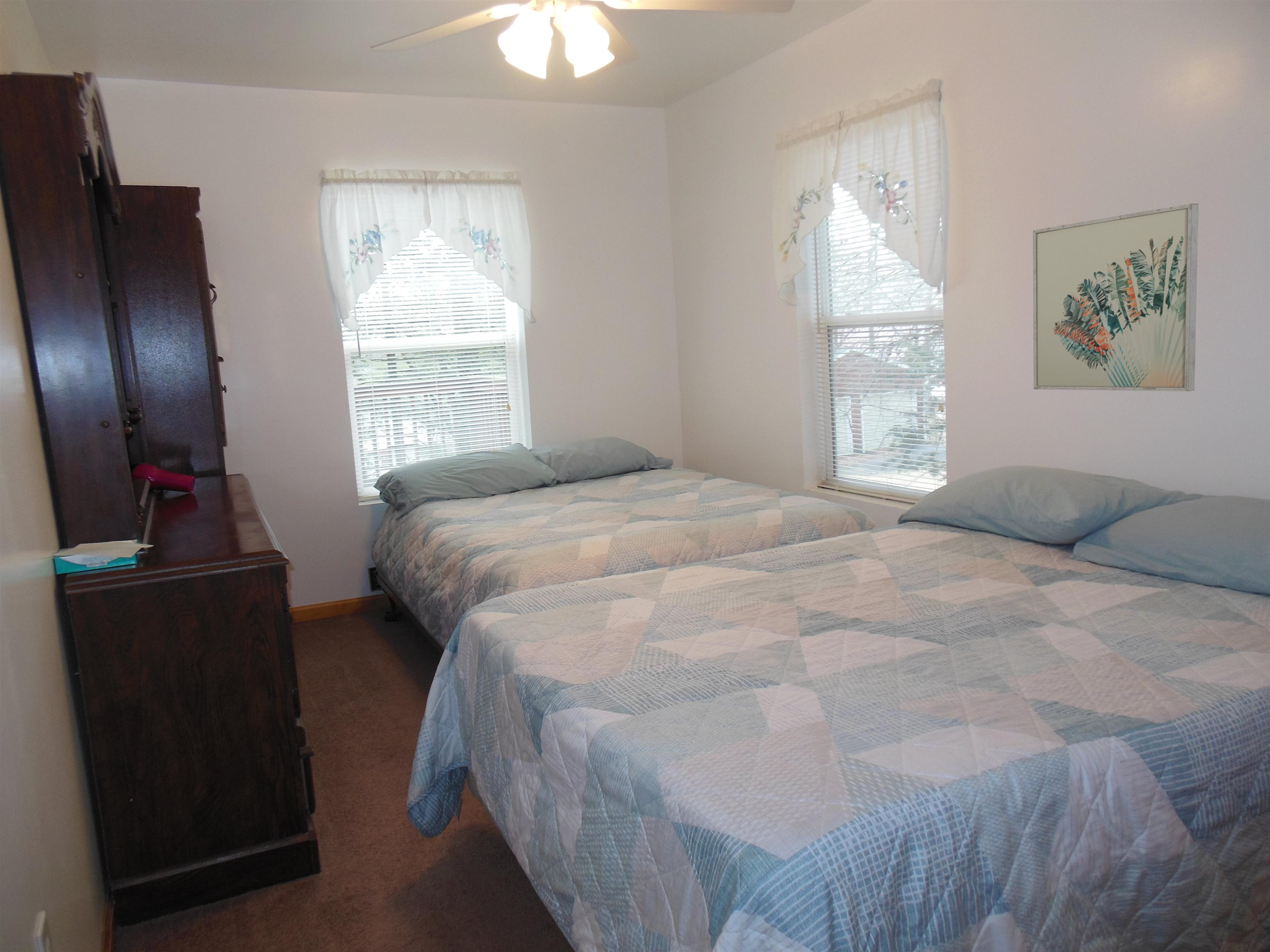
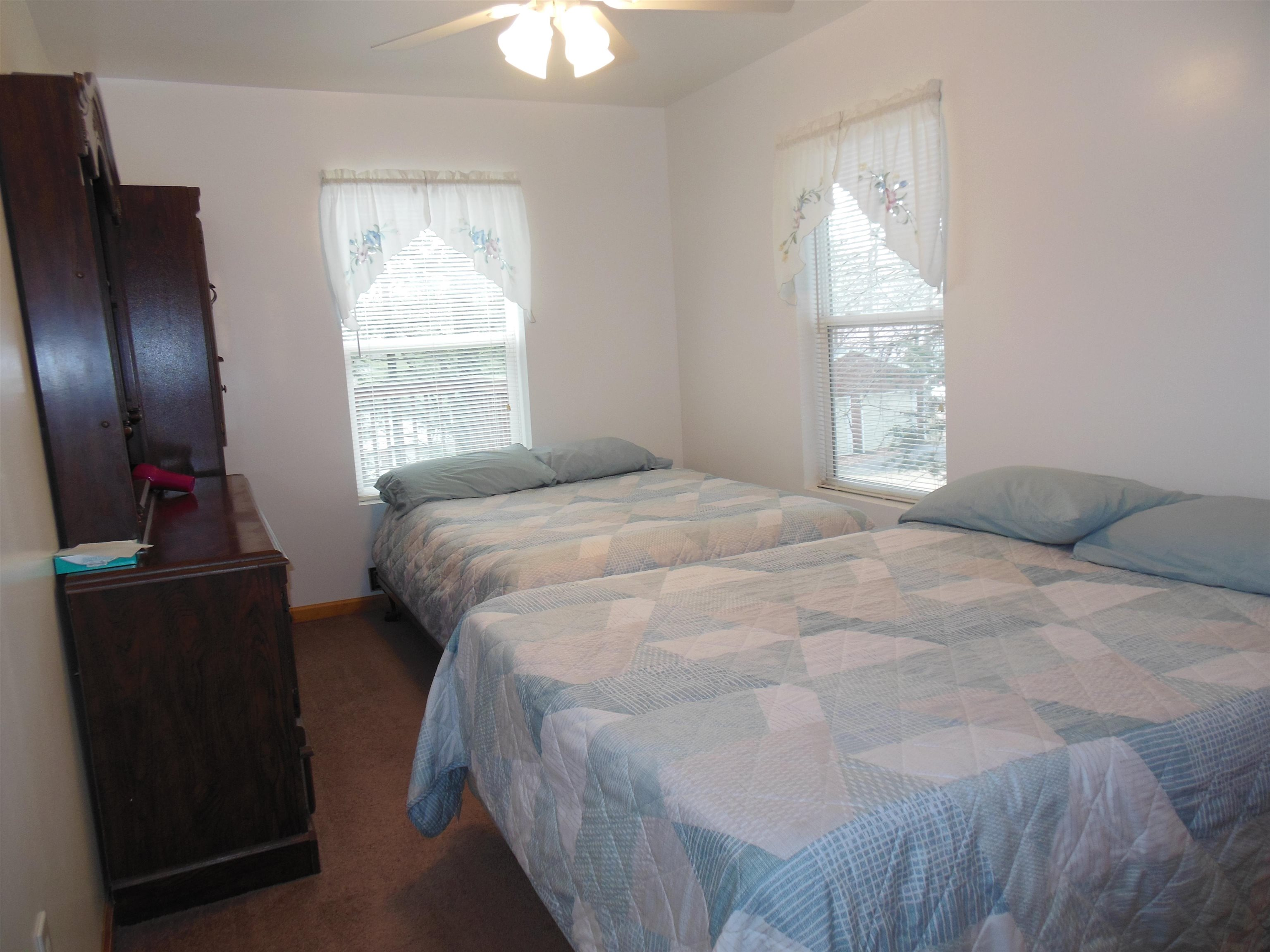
- wall art [1033,203,1199,392]
